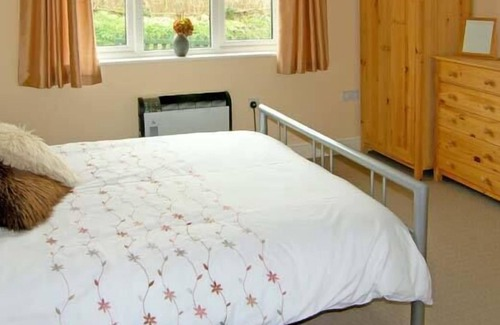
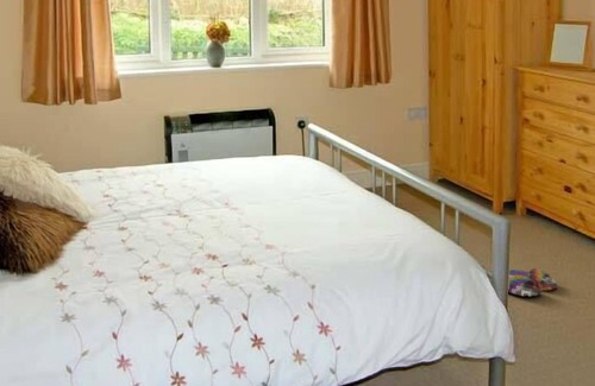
+ slippers [507,267,558,297]
